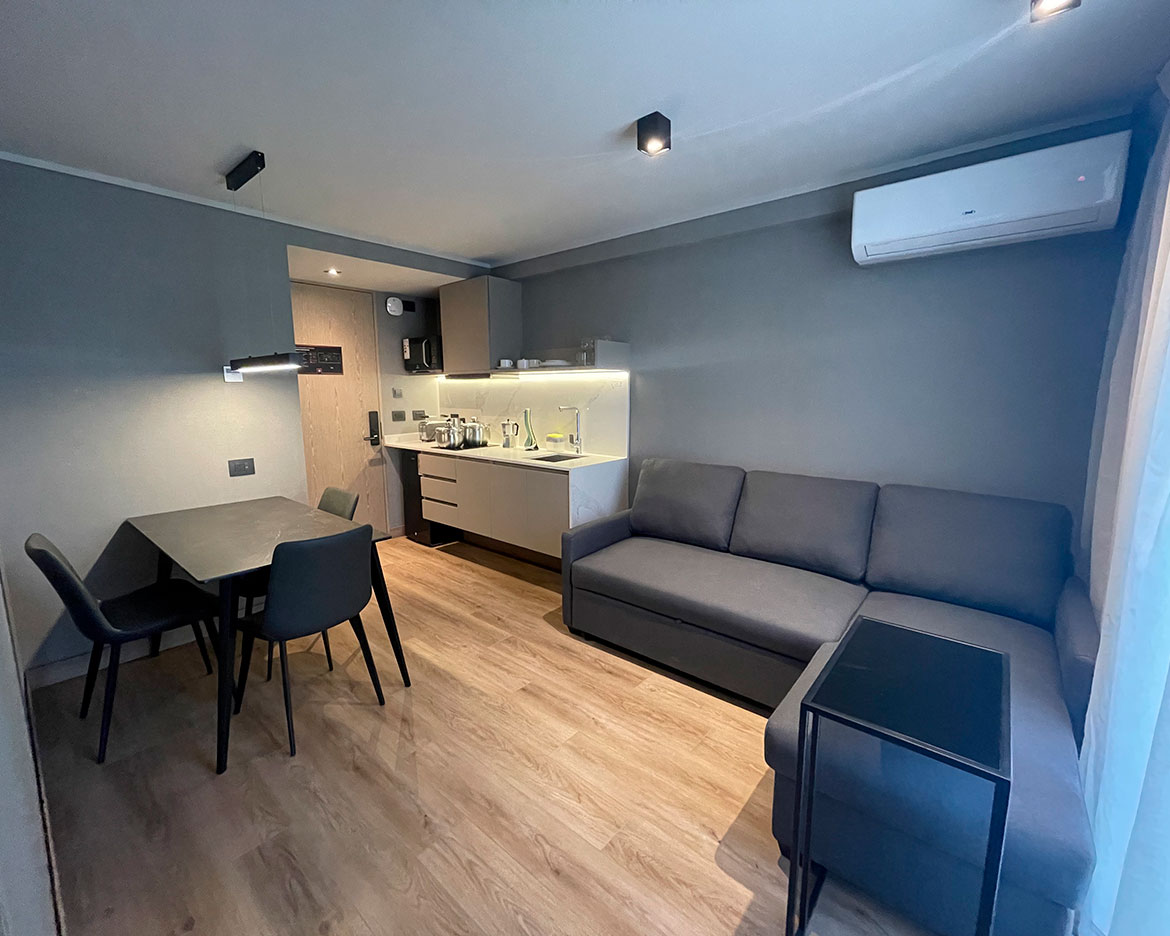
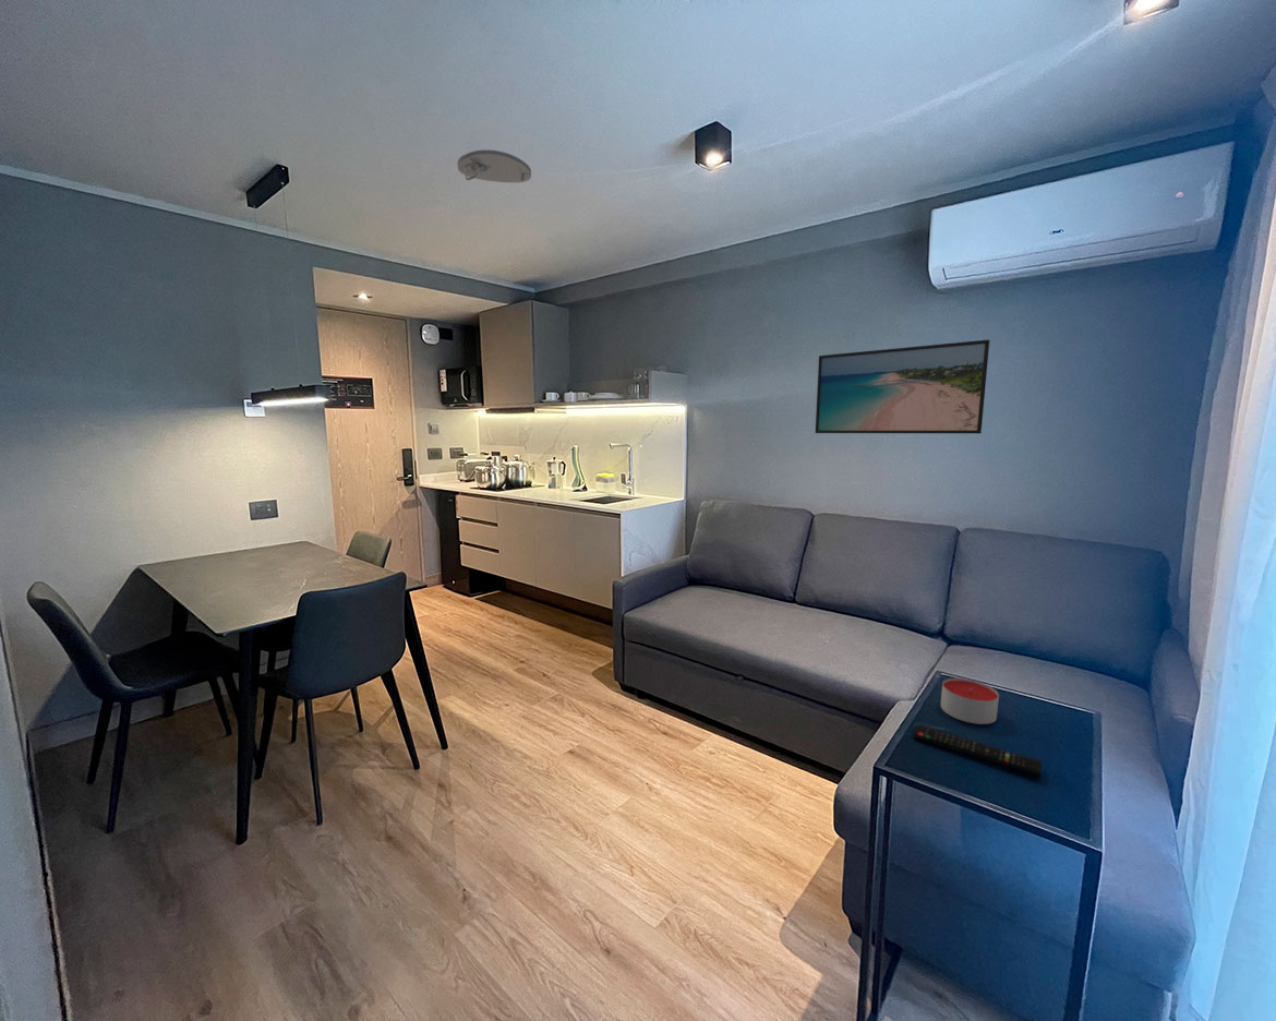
+ smoke detector [456,149,532,183]
+ remote control [913,723,1043,778]
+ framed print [815,339,990,434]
+ candle [940,677,1000,725]
